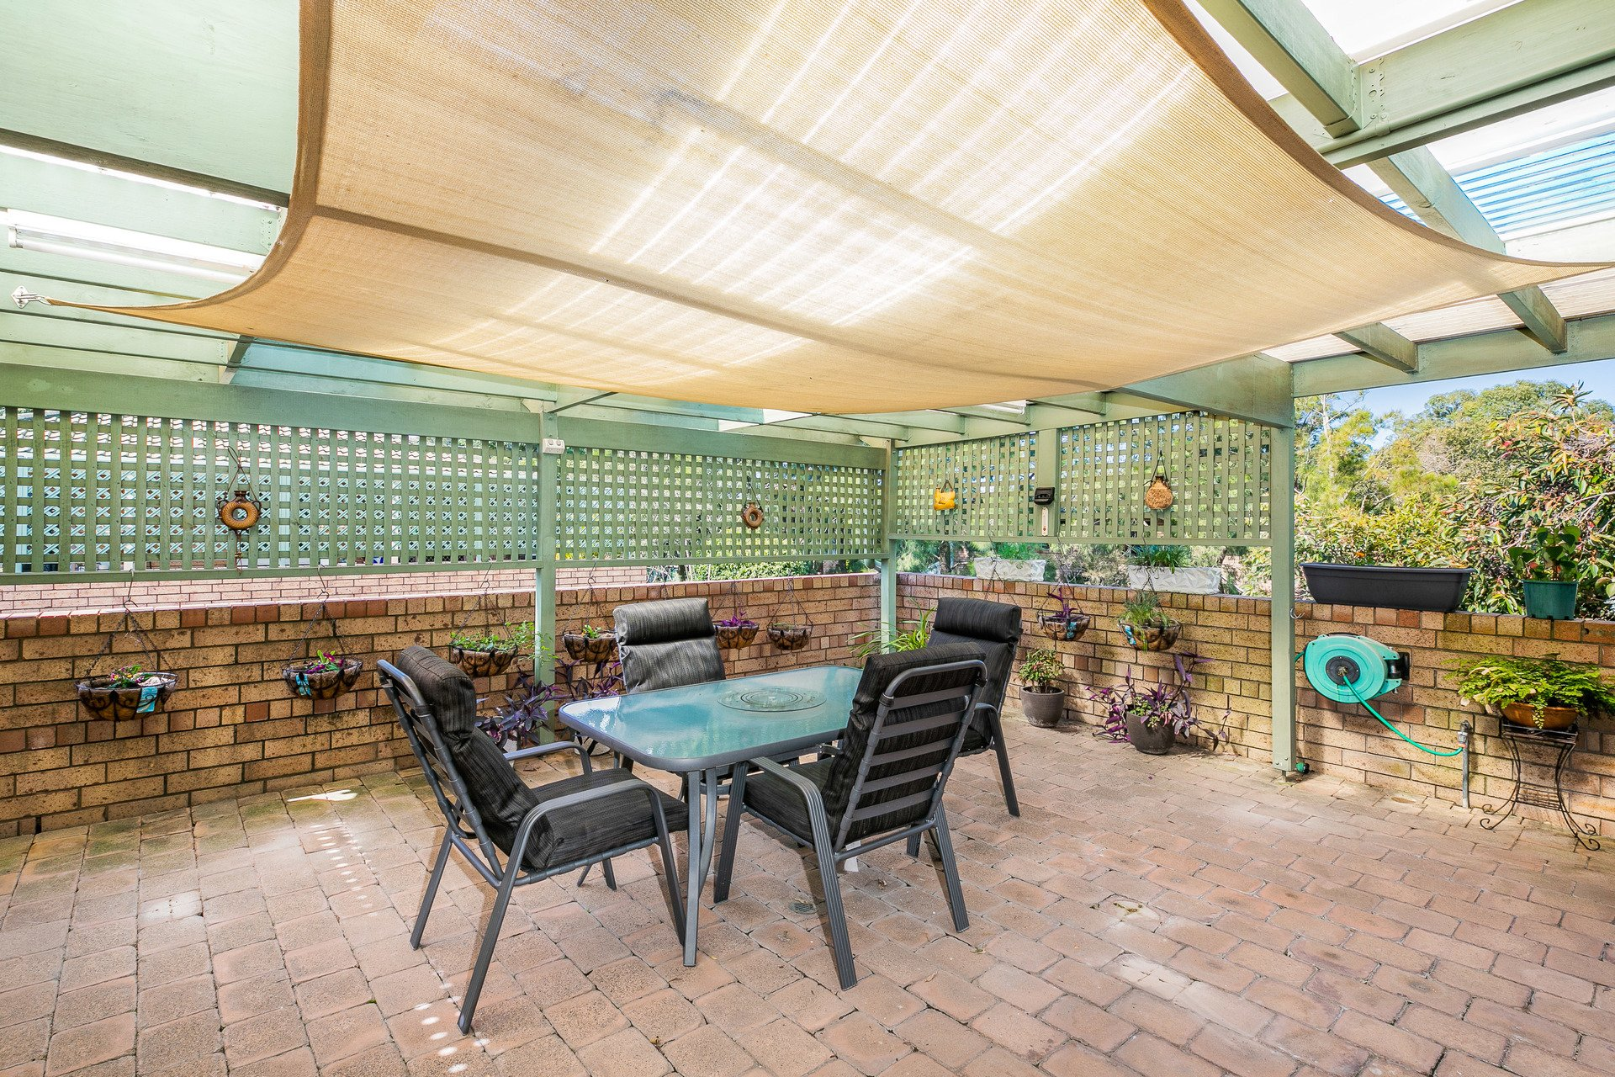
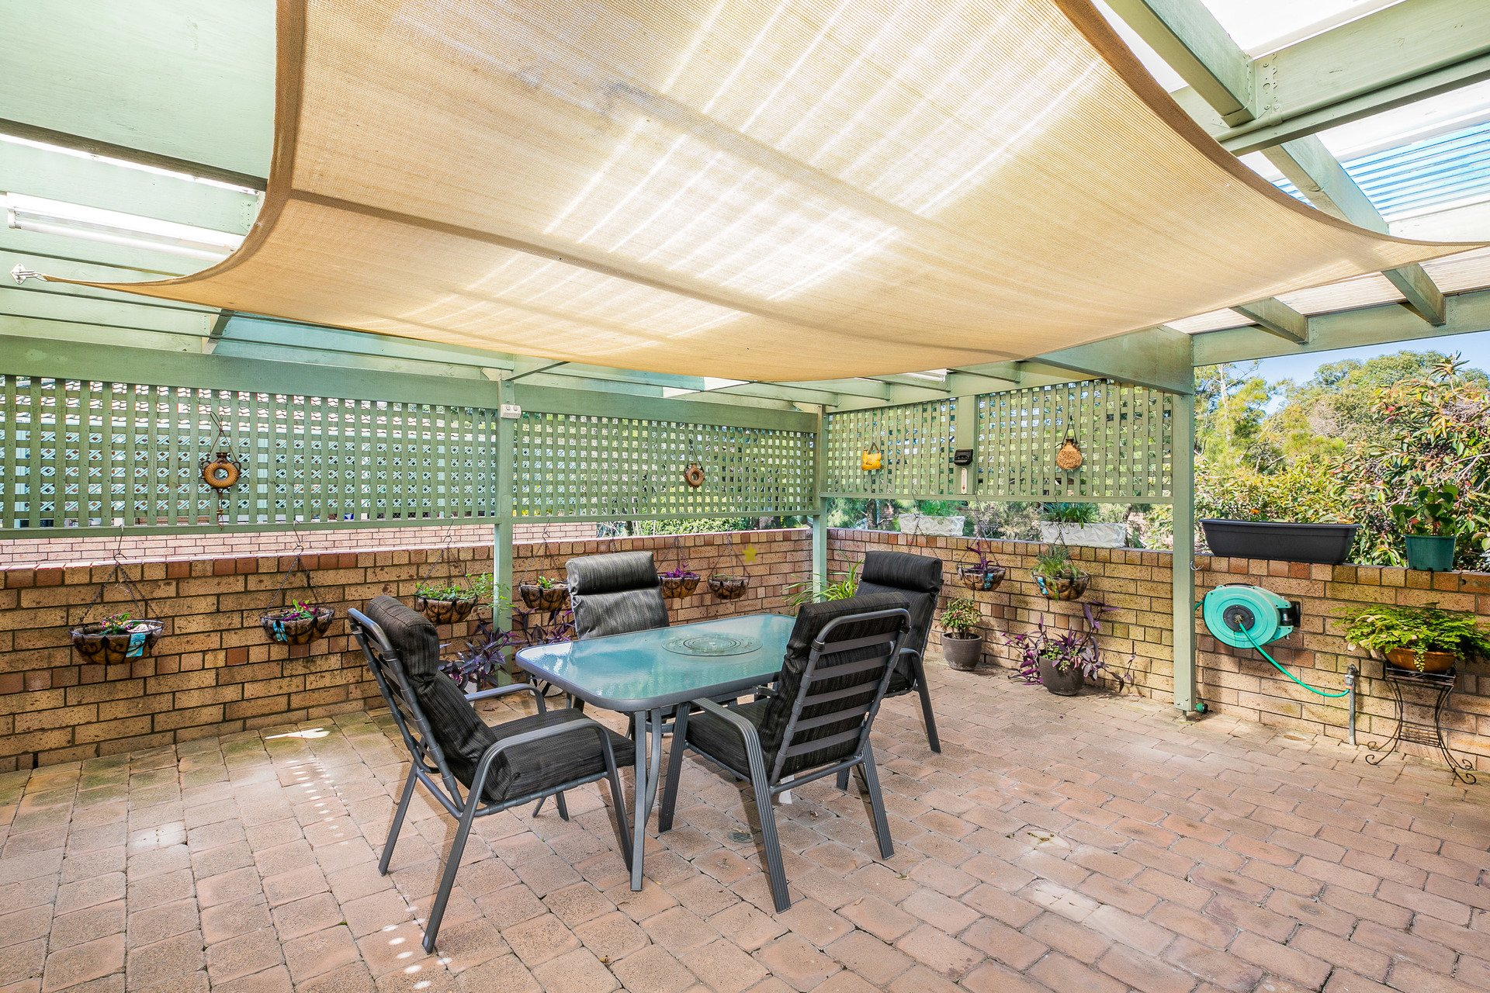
+ decorative star [741,542,759,564]
